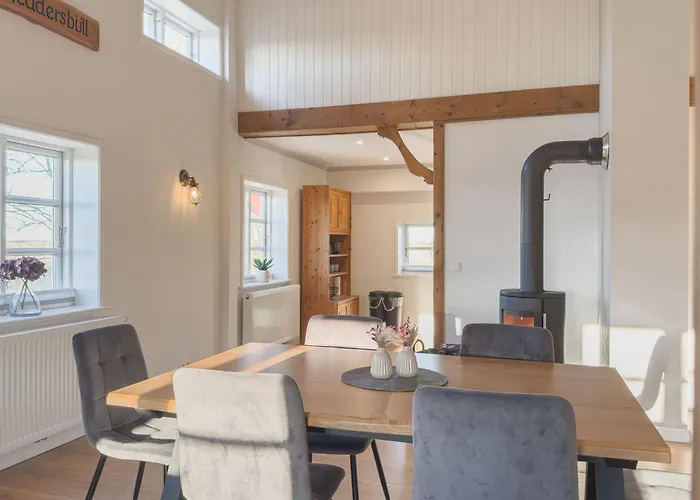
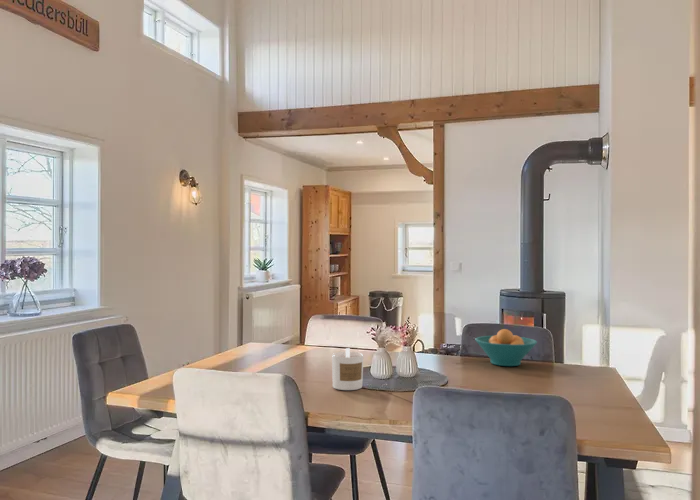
+ fruit bowl [474,328,538,367]
+ candle [331,347,364,391]
